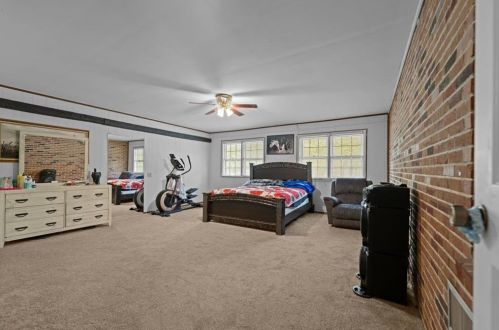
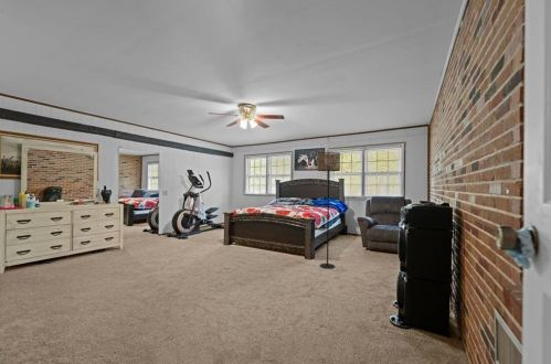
+ floor lamp [317,151,341,269]
